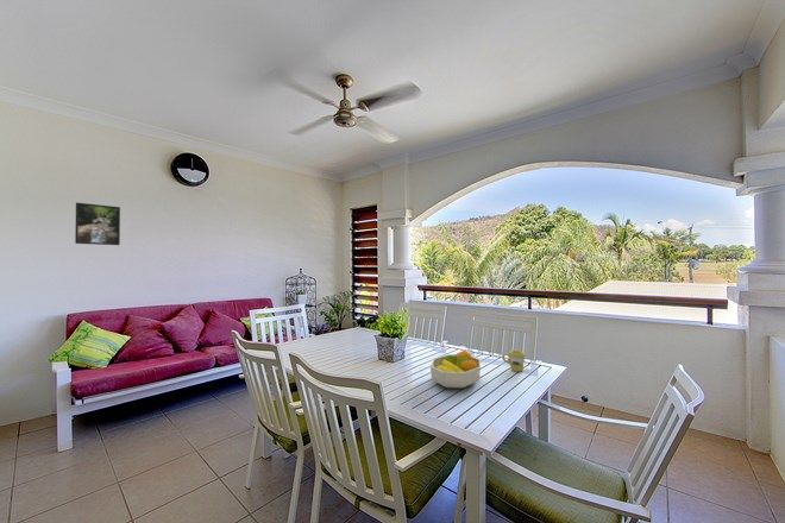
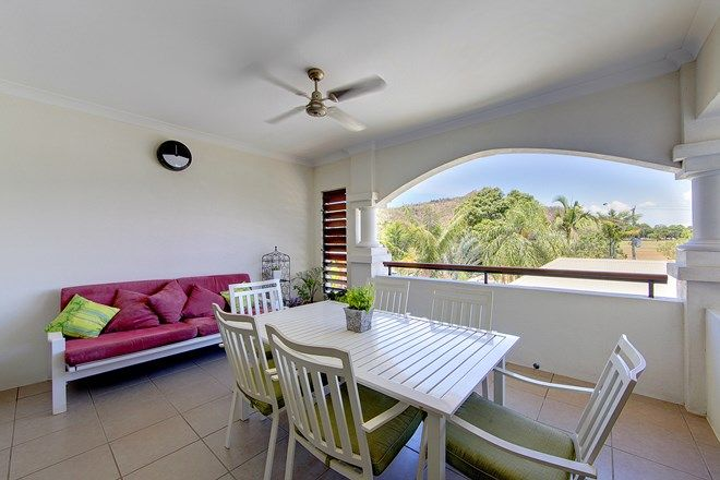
- mug [501,349,526,372]
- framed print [74,201,121,246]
- fruit bowl [429,349,482,390]
